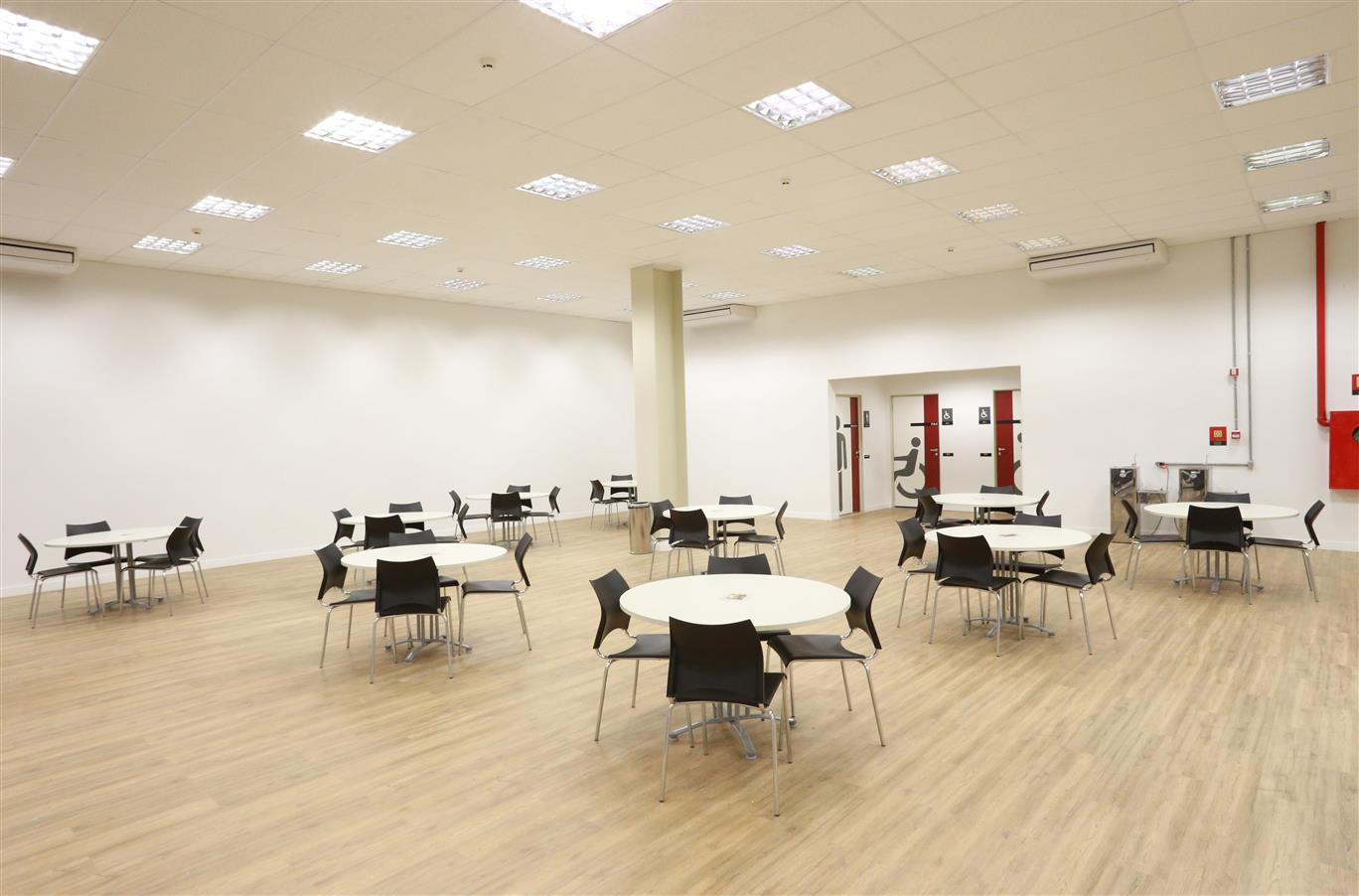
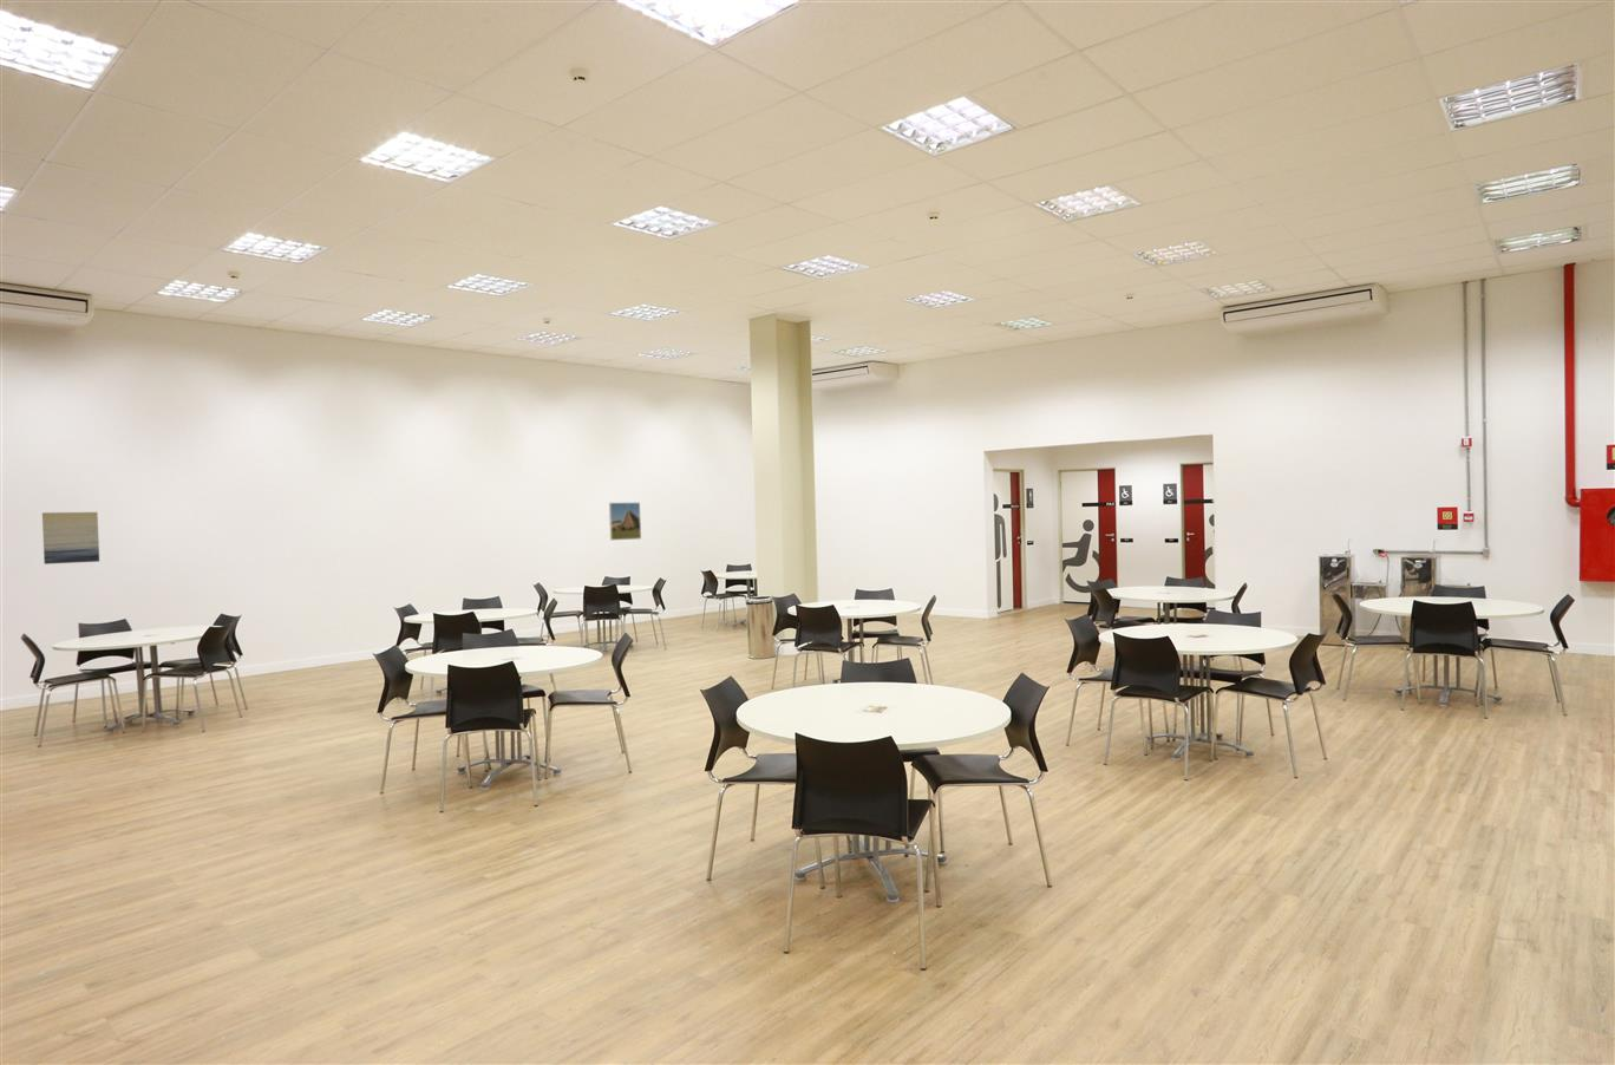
+ wall art [42,511,100,566]
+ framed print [608,502,642,541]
